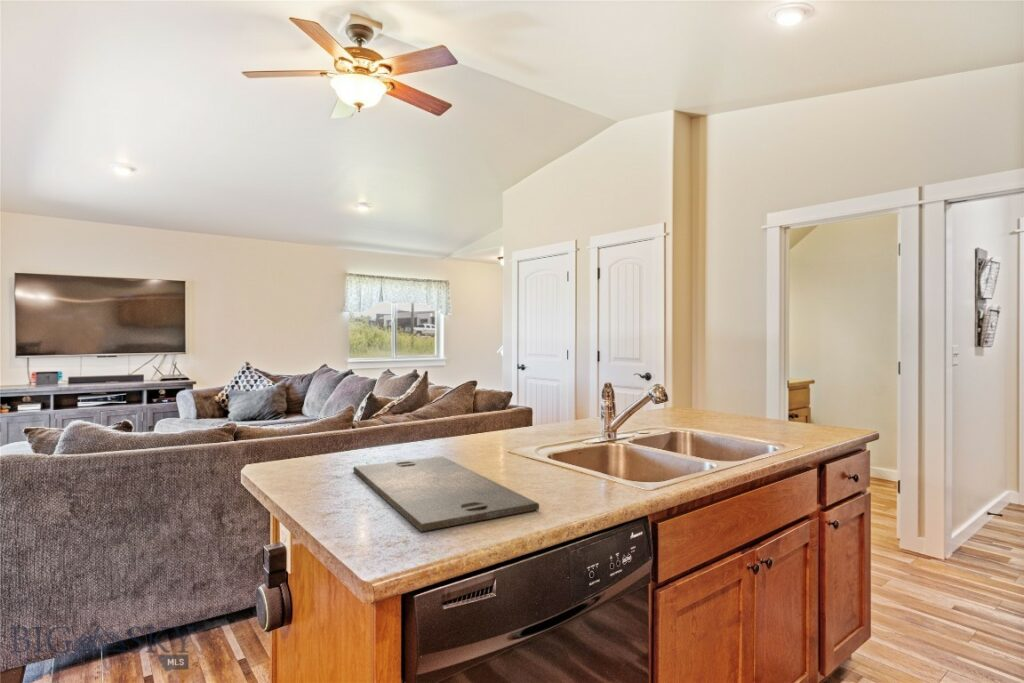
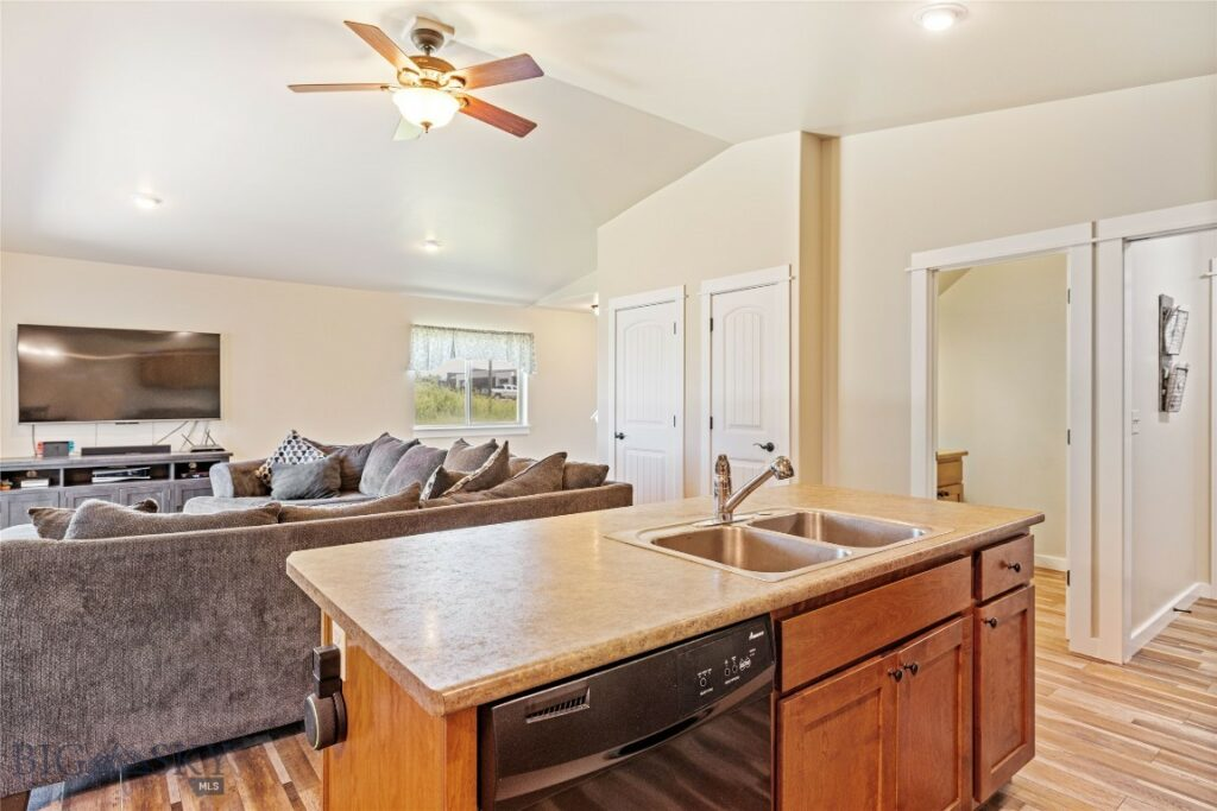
- cutting board [352,455,540,533]
